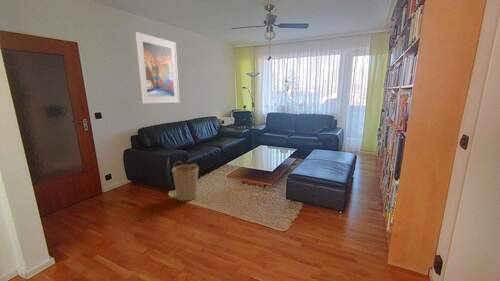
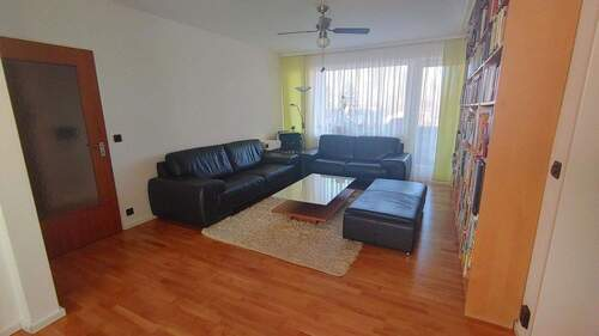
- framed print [133,31,181,105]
- basket [171,160,200,202]
